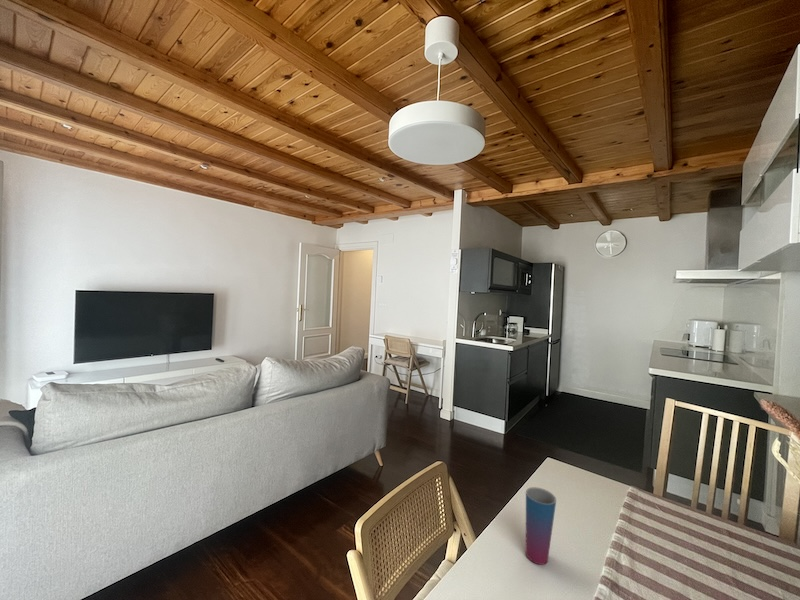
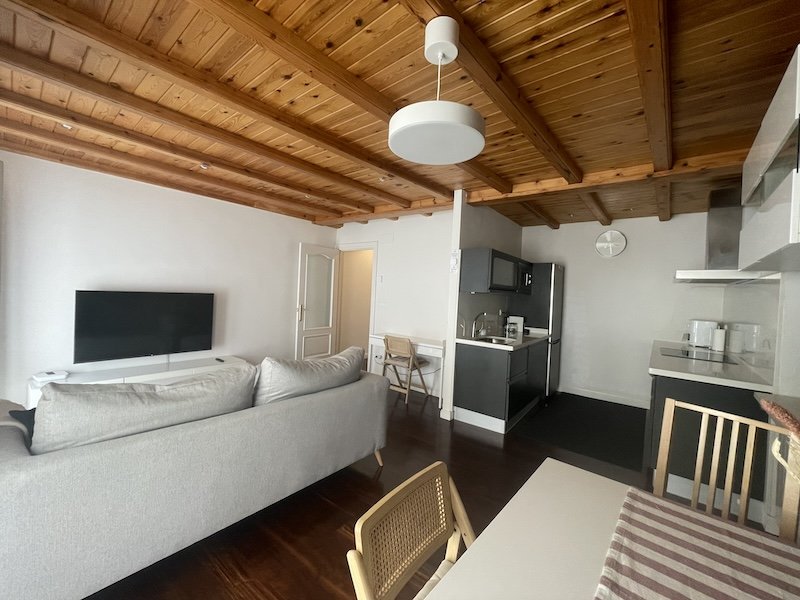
- cup [525,486,557,565]
